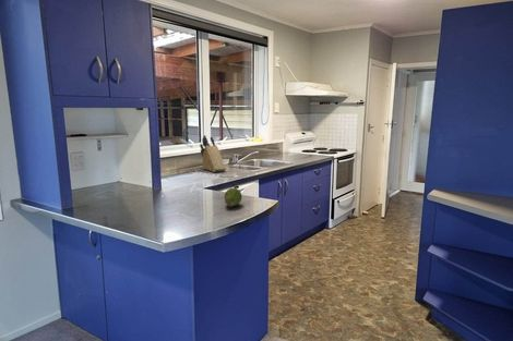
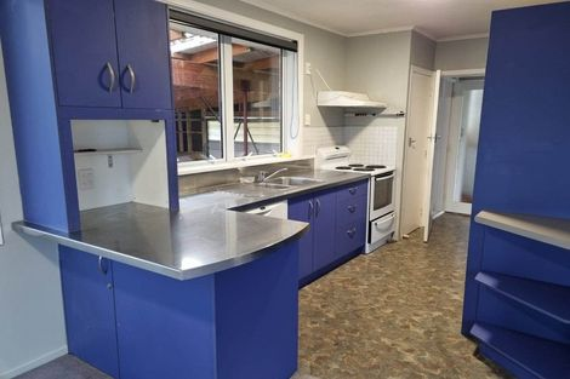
- knife block [199,134,227,173]
- fruit [224,187,243,208]
